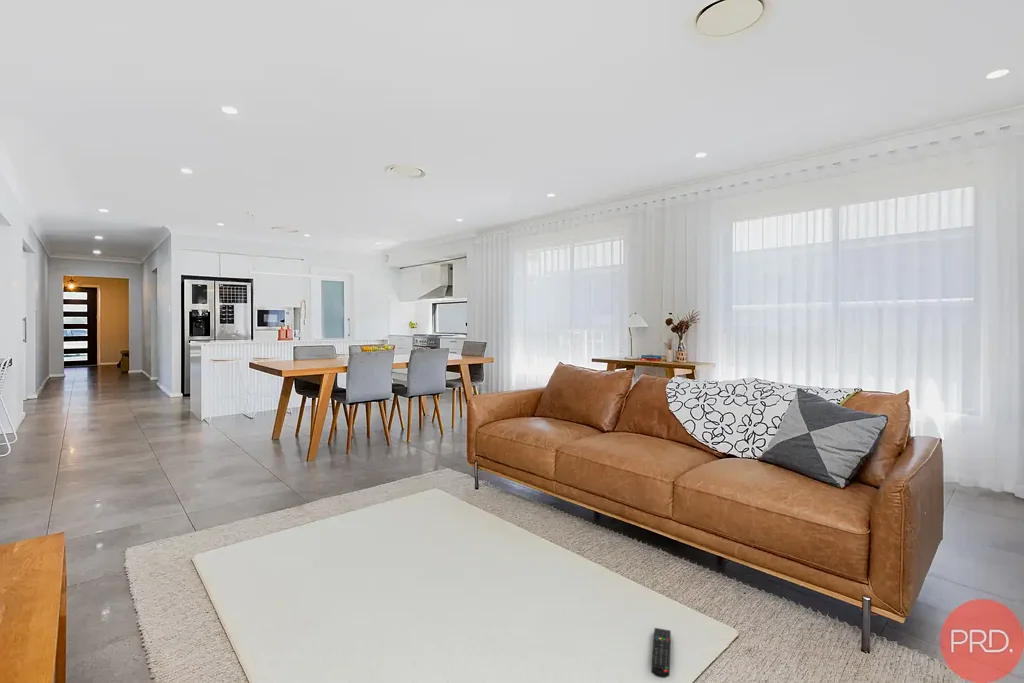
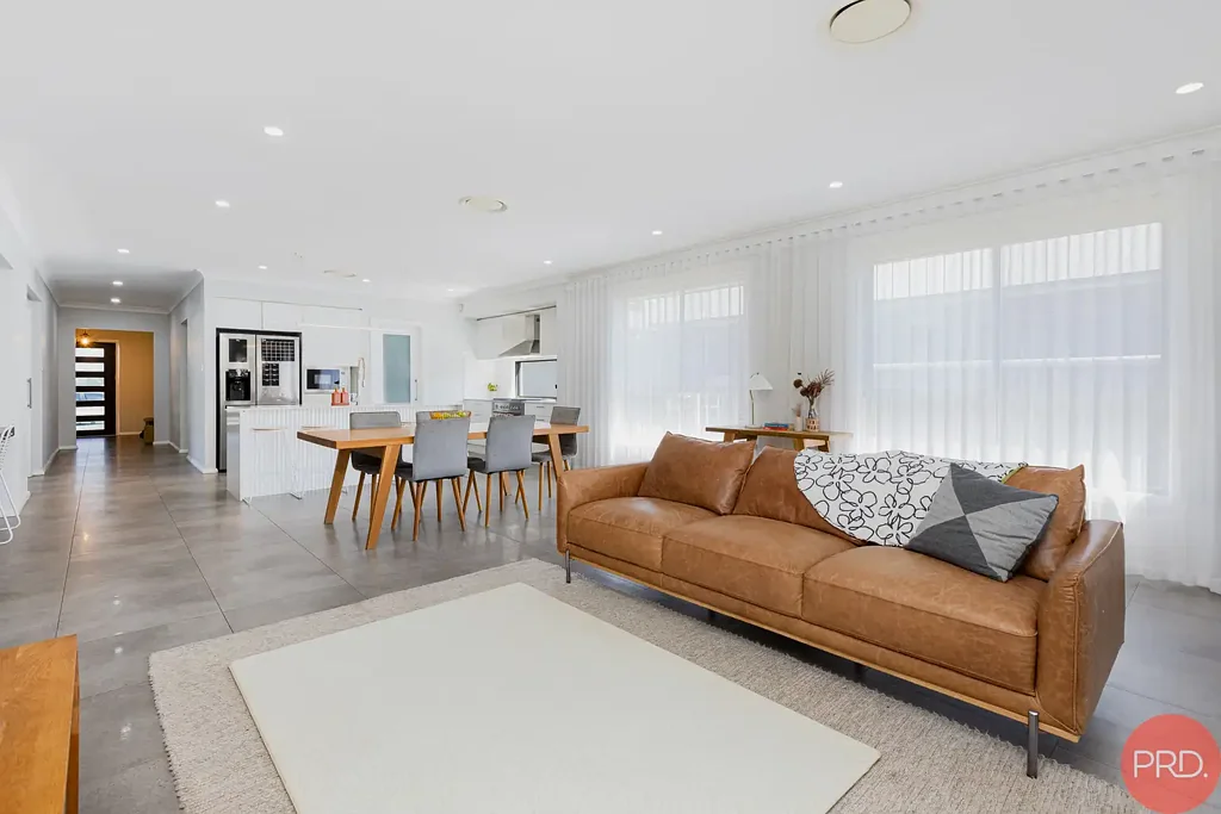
- remote control [650,627,672,679]
